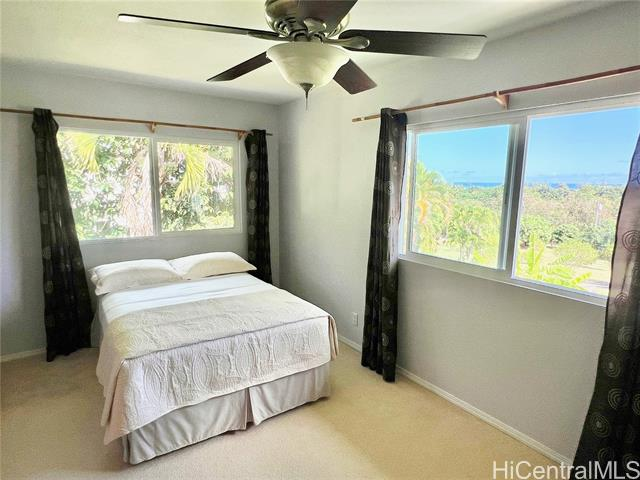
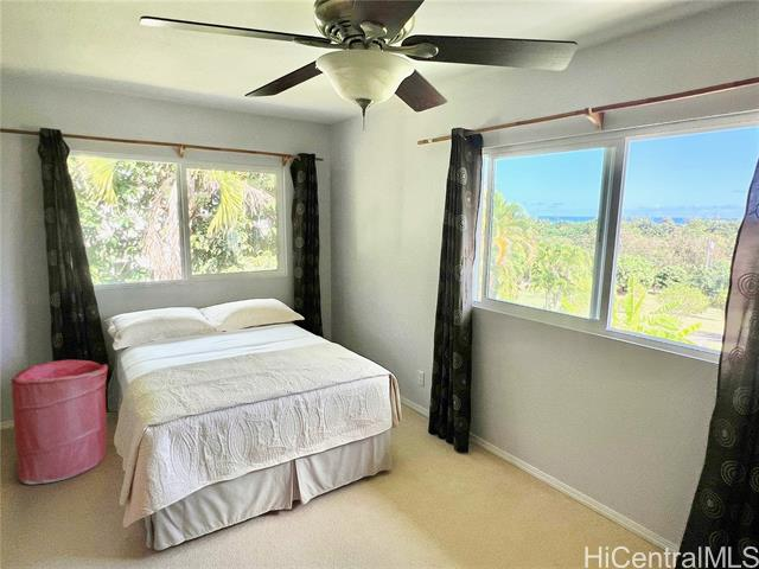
+ laundry hamper [9,359,109,485]
